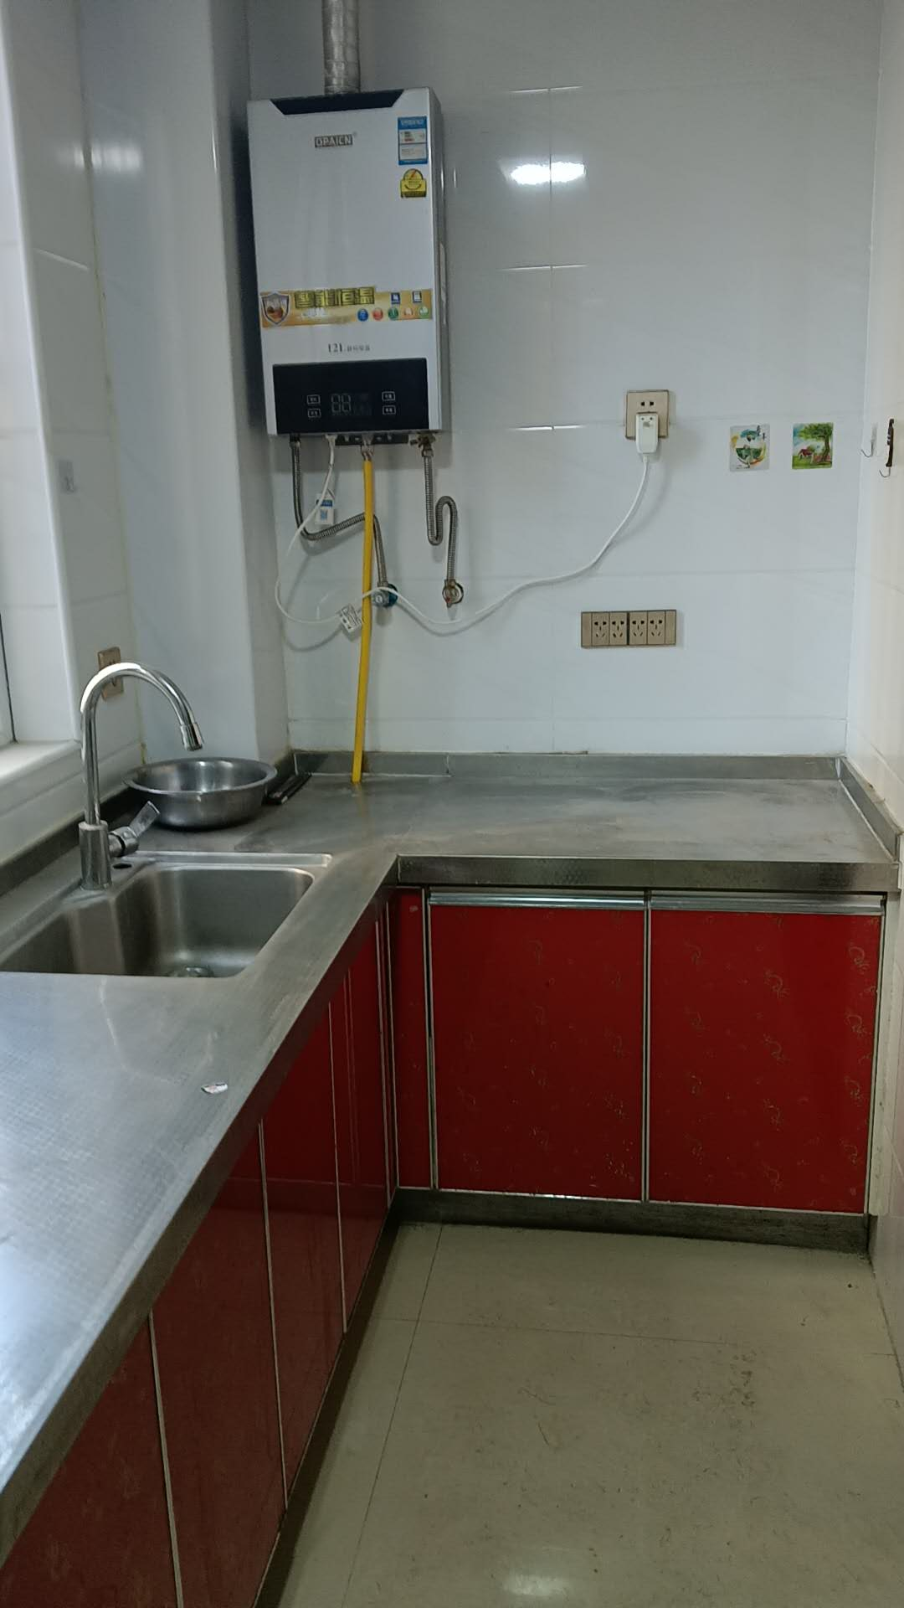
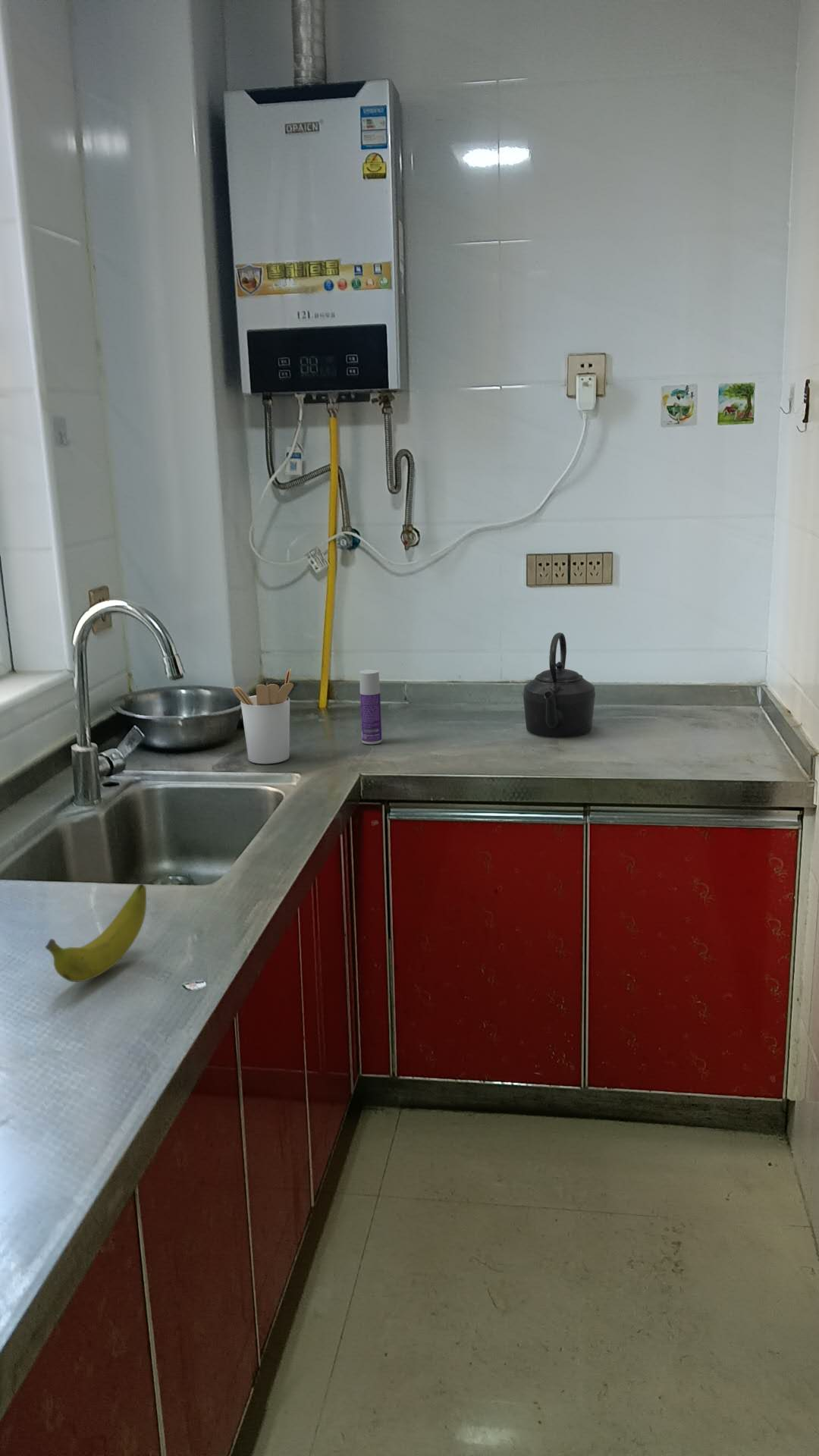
+ utensil holder [231,668,294,764]
+ bottle [359,669,382,745]
+ banana [45,883,147,983]
+ kettle [522,632,596,738]
